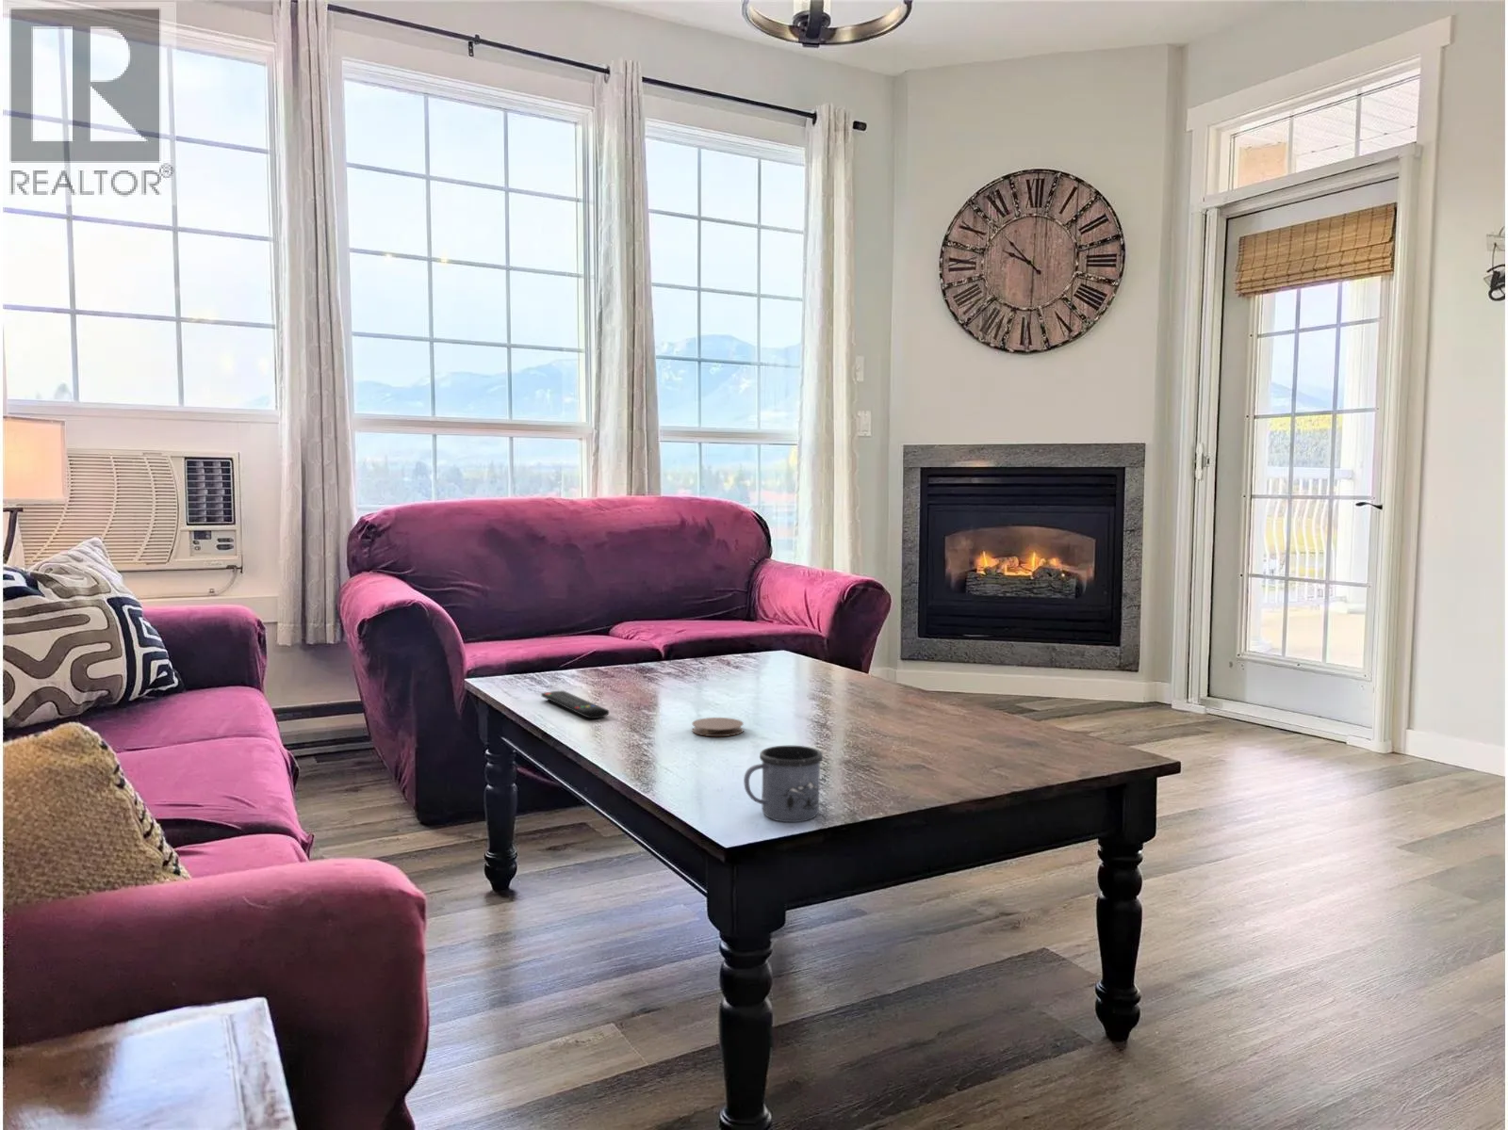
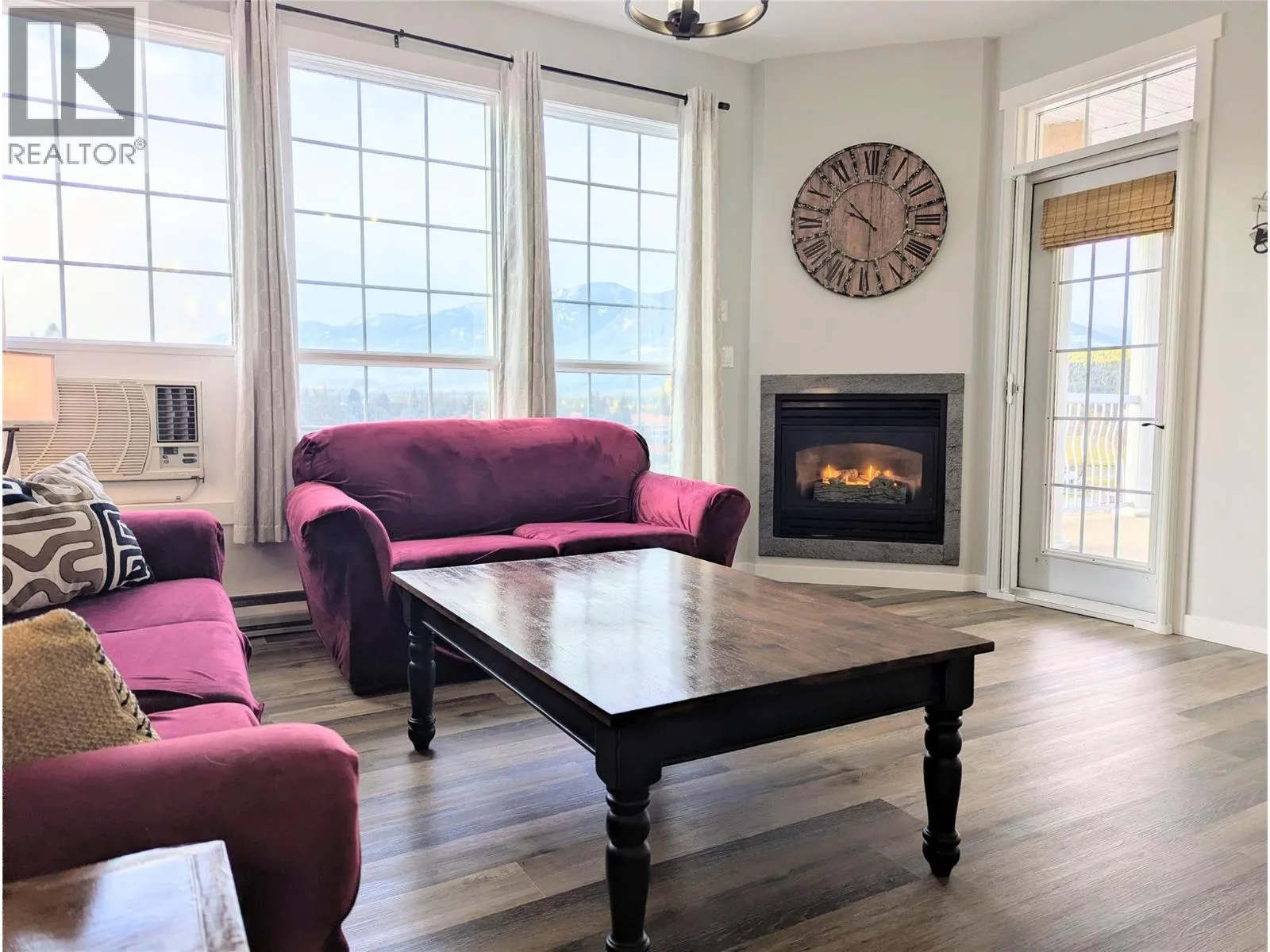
- mug [742,745,824,823]
- remote control [540,691,610,719]
- coaster [691,717,745,737]
